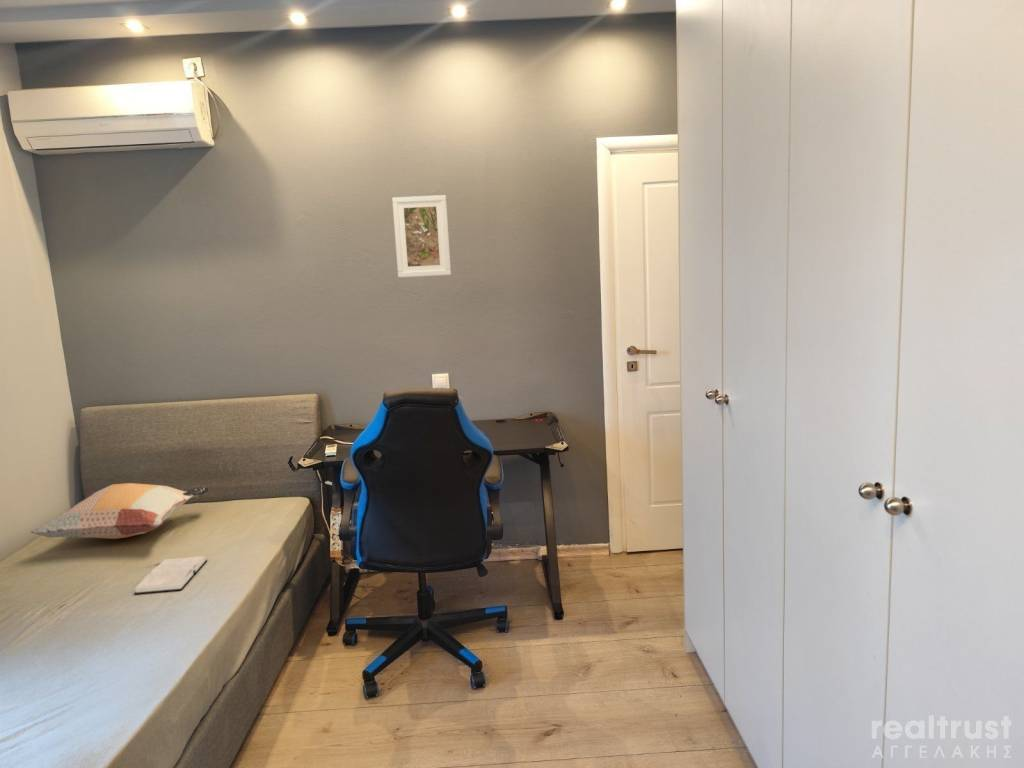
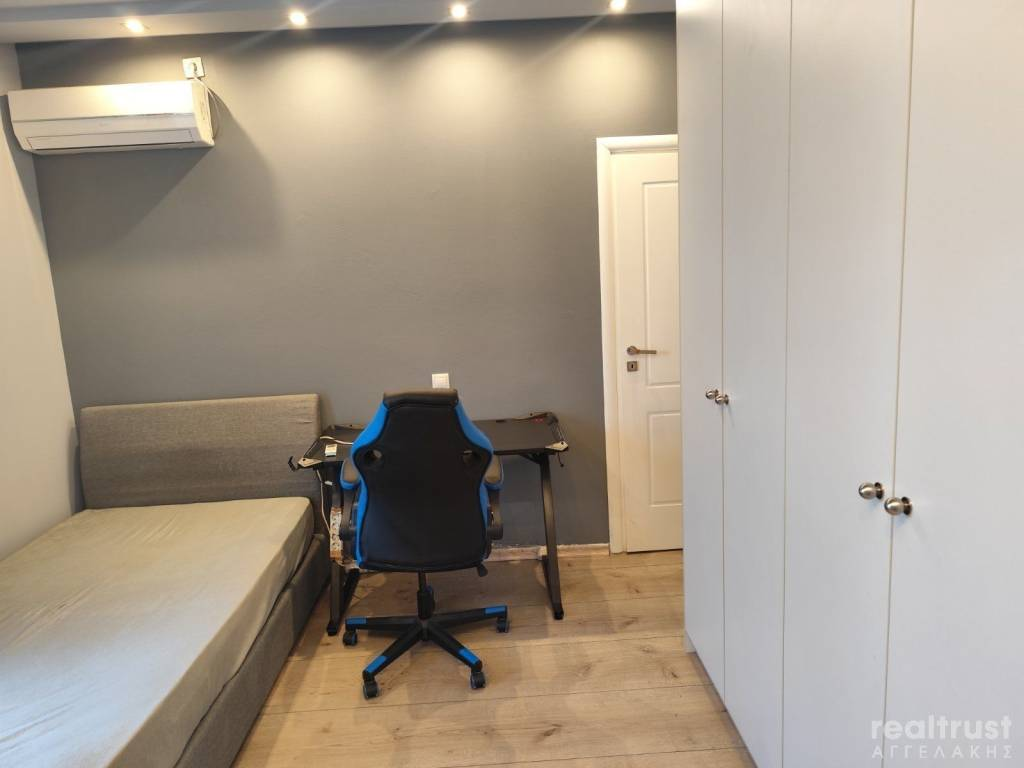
- hardback book [133,555,208,595]
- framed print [391,194,452,279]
- decorative pillow [30,482,210,540]
